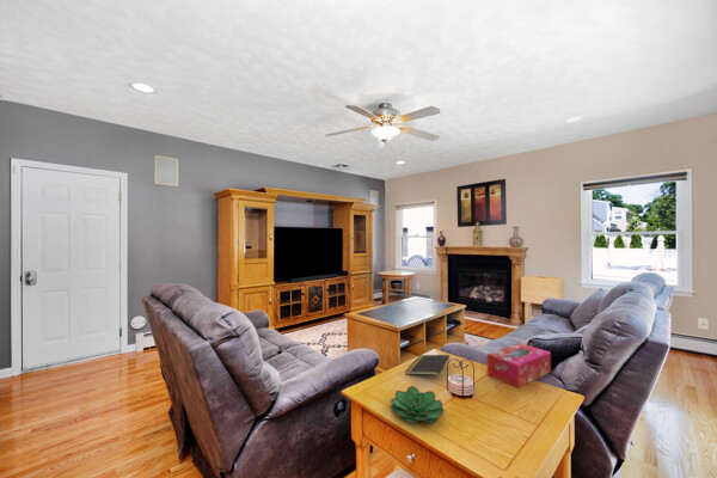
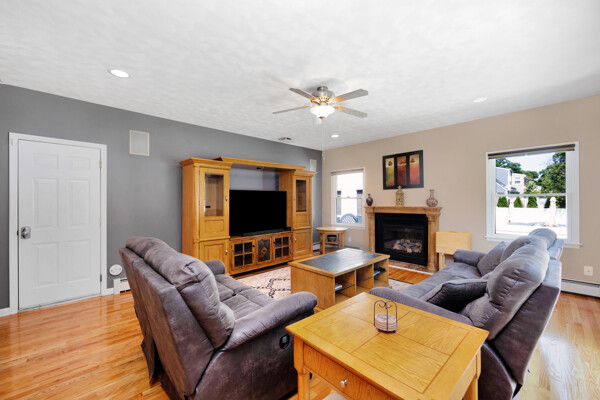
- tissue box [486,342,552,390]
- succulent plant [390,385,445,424]
- notepad [404,354,451,376]
